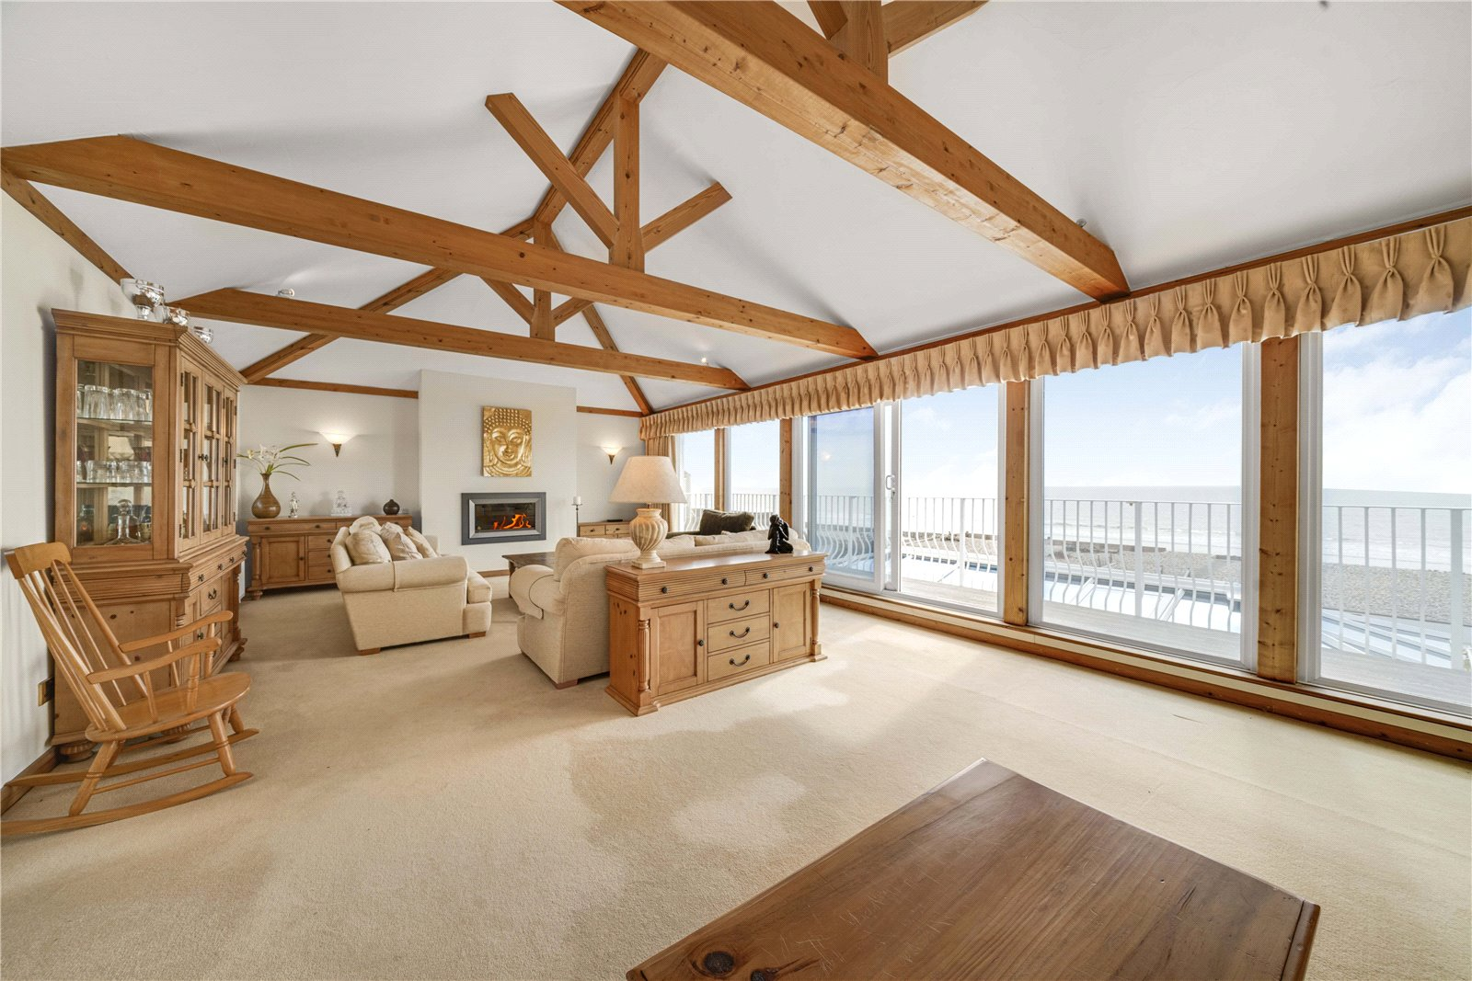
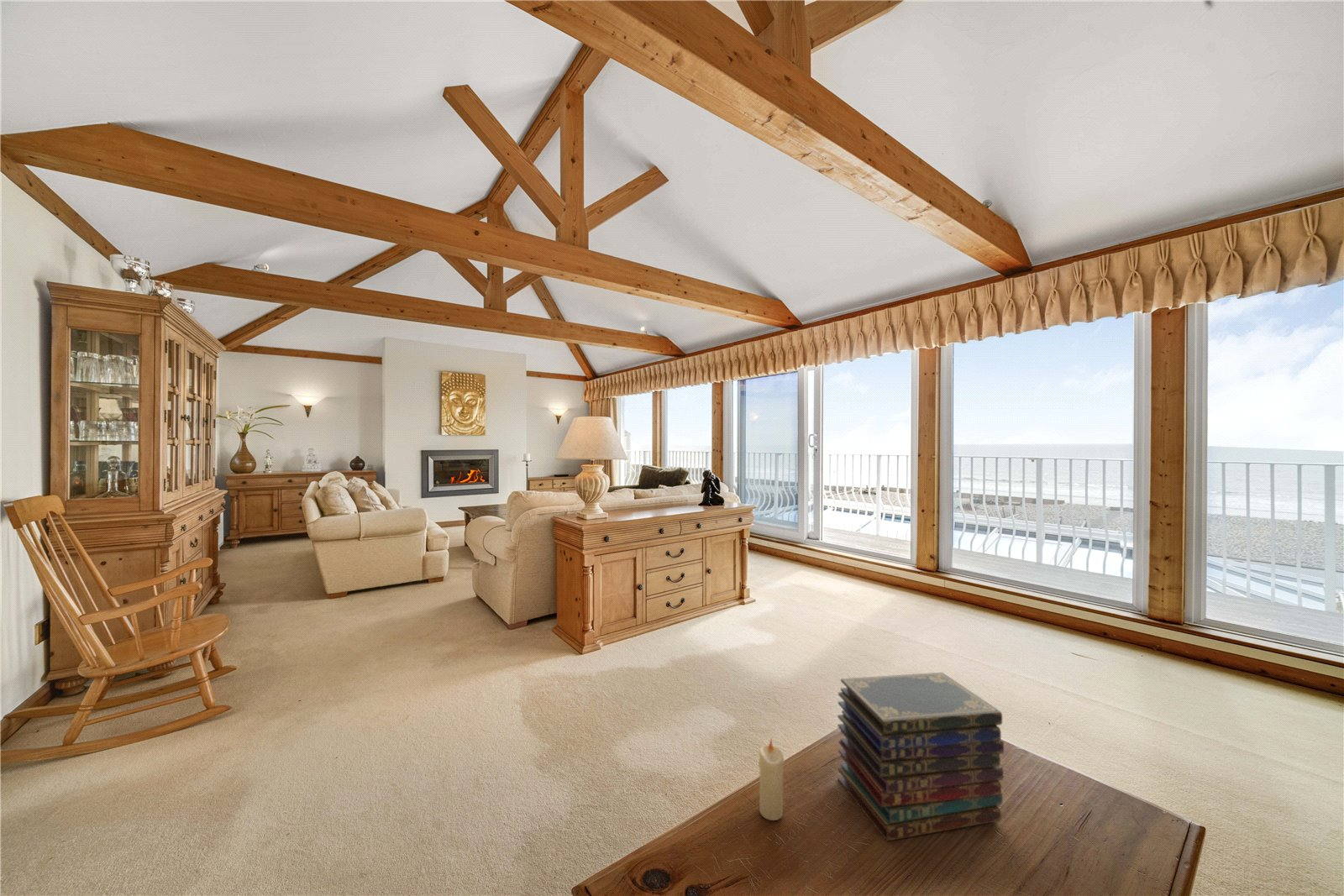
+ candle [758,738,785,821]
+ book stack [837,672,1005,842]
